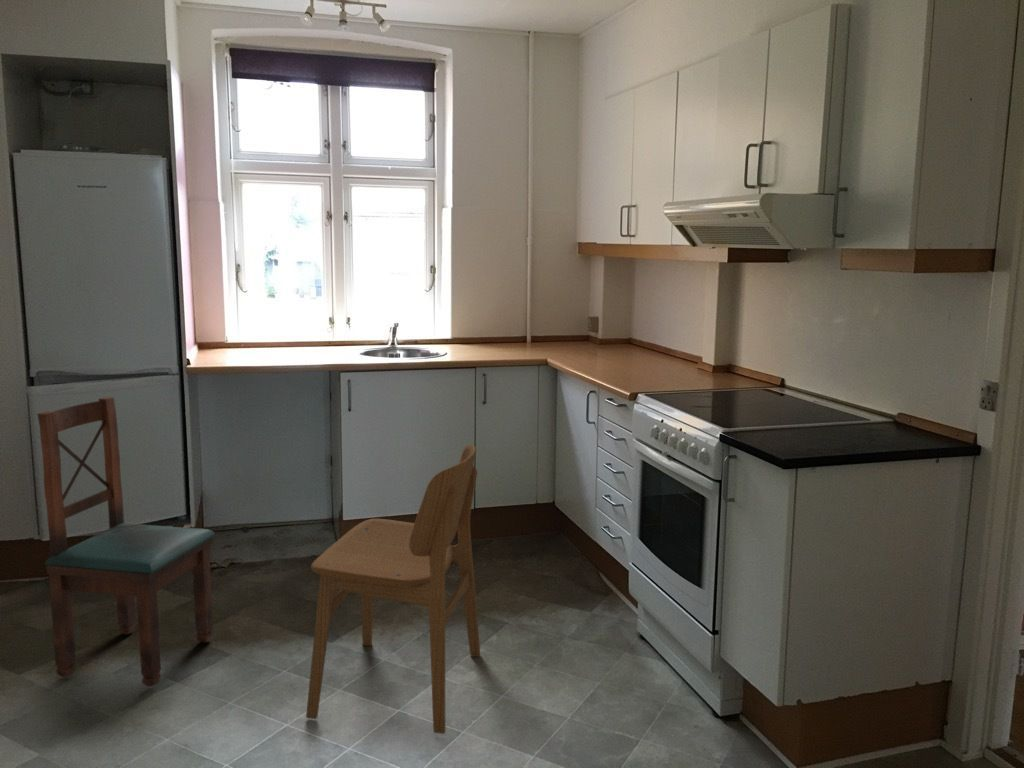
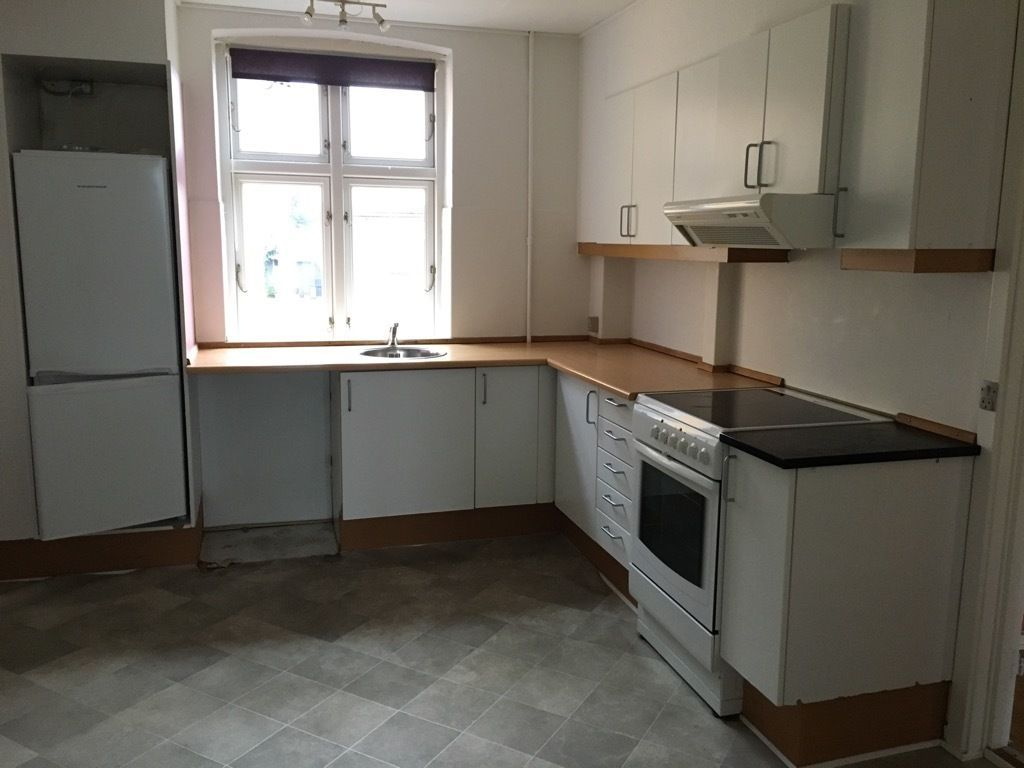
- dining chair [305,444,481,735]
- dining chair [36,396,216,688]
